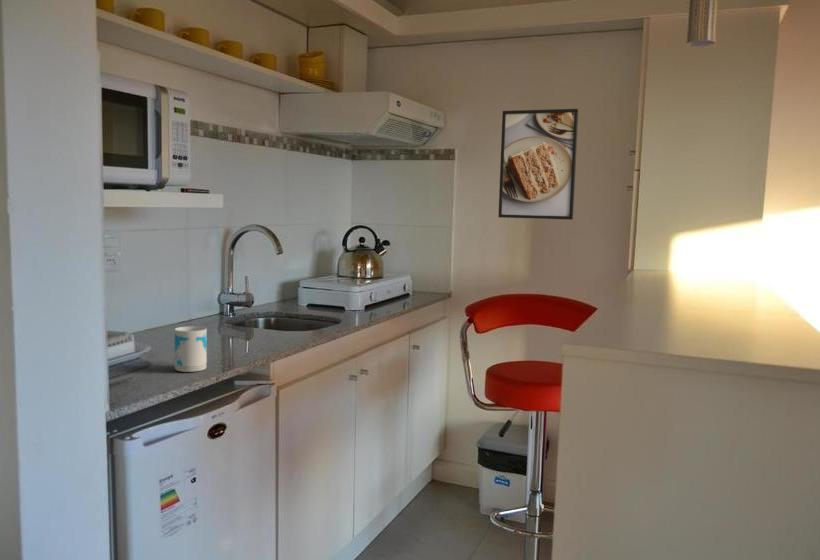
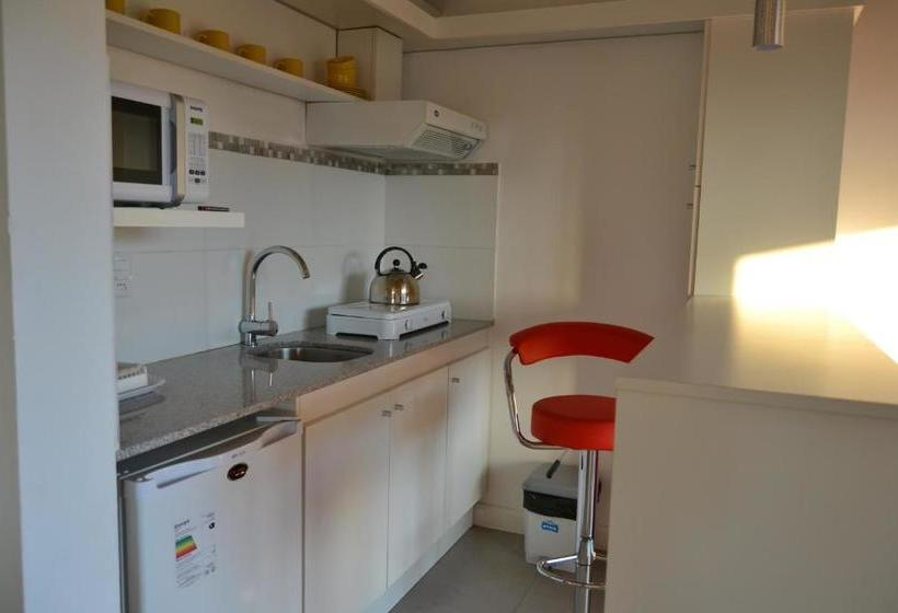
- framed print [497,108,579,221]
- mug [174,325,208,373]
